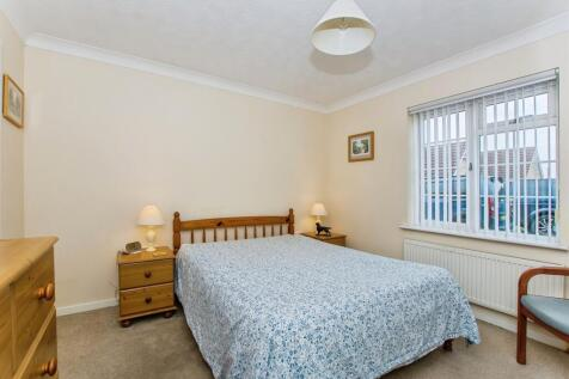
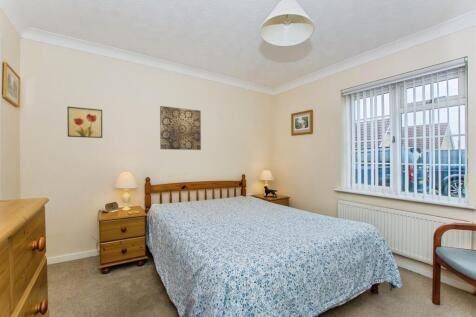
+ wall art [66,105,103,139]
+ wall art [159,105,202,151]
